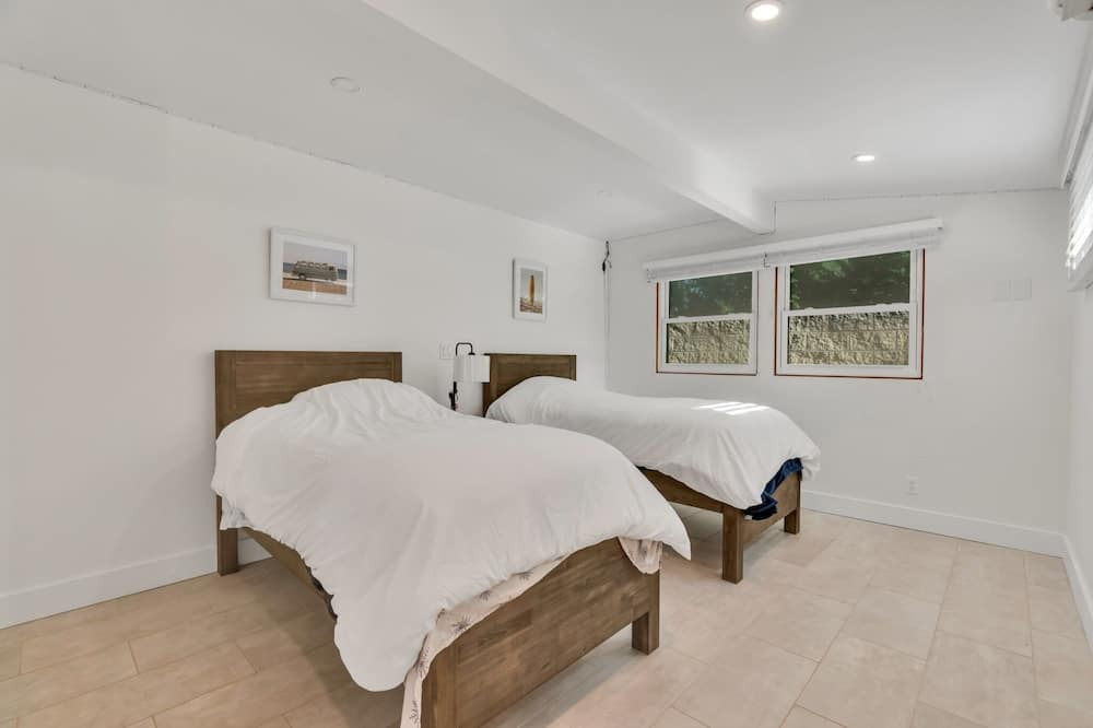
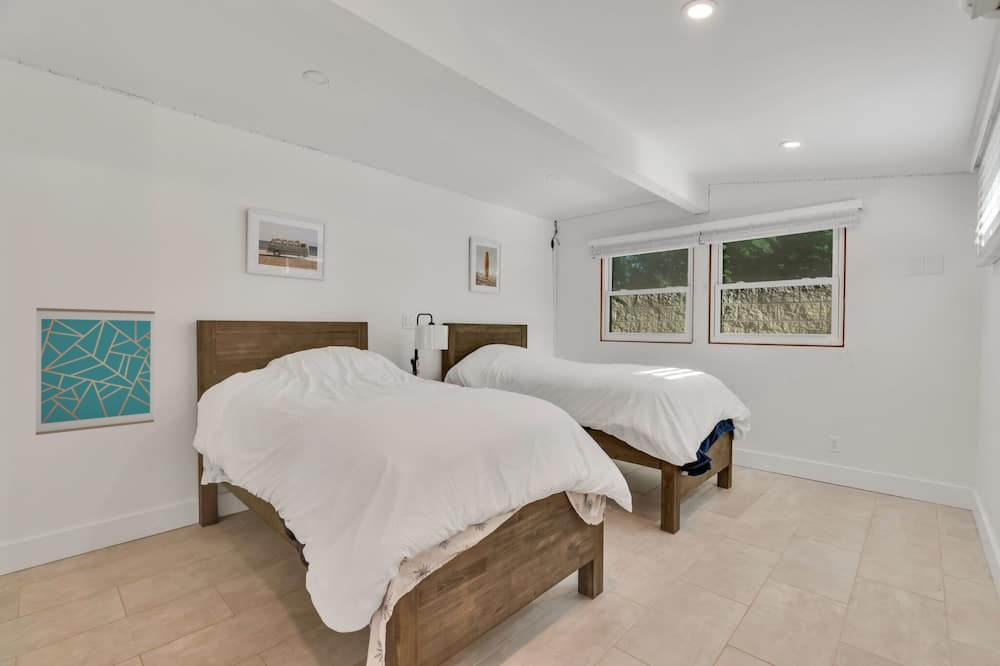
+ wall art [35,307,156,436]
